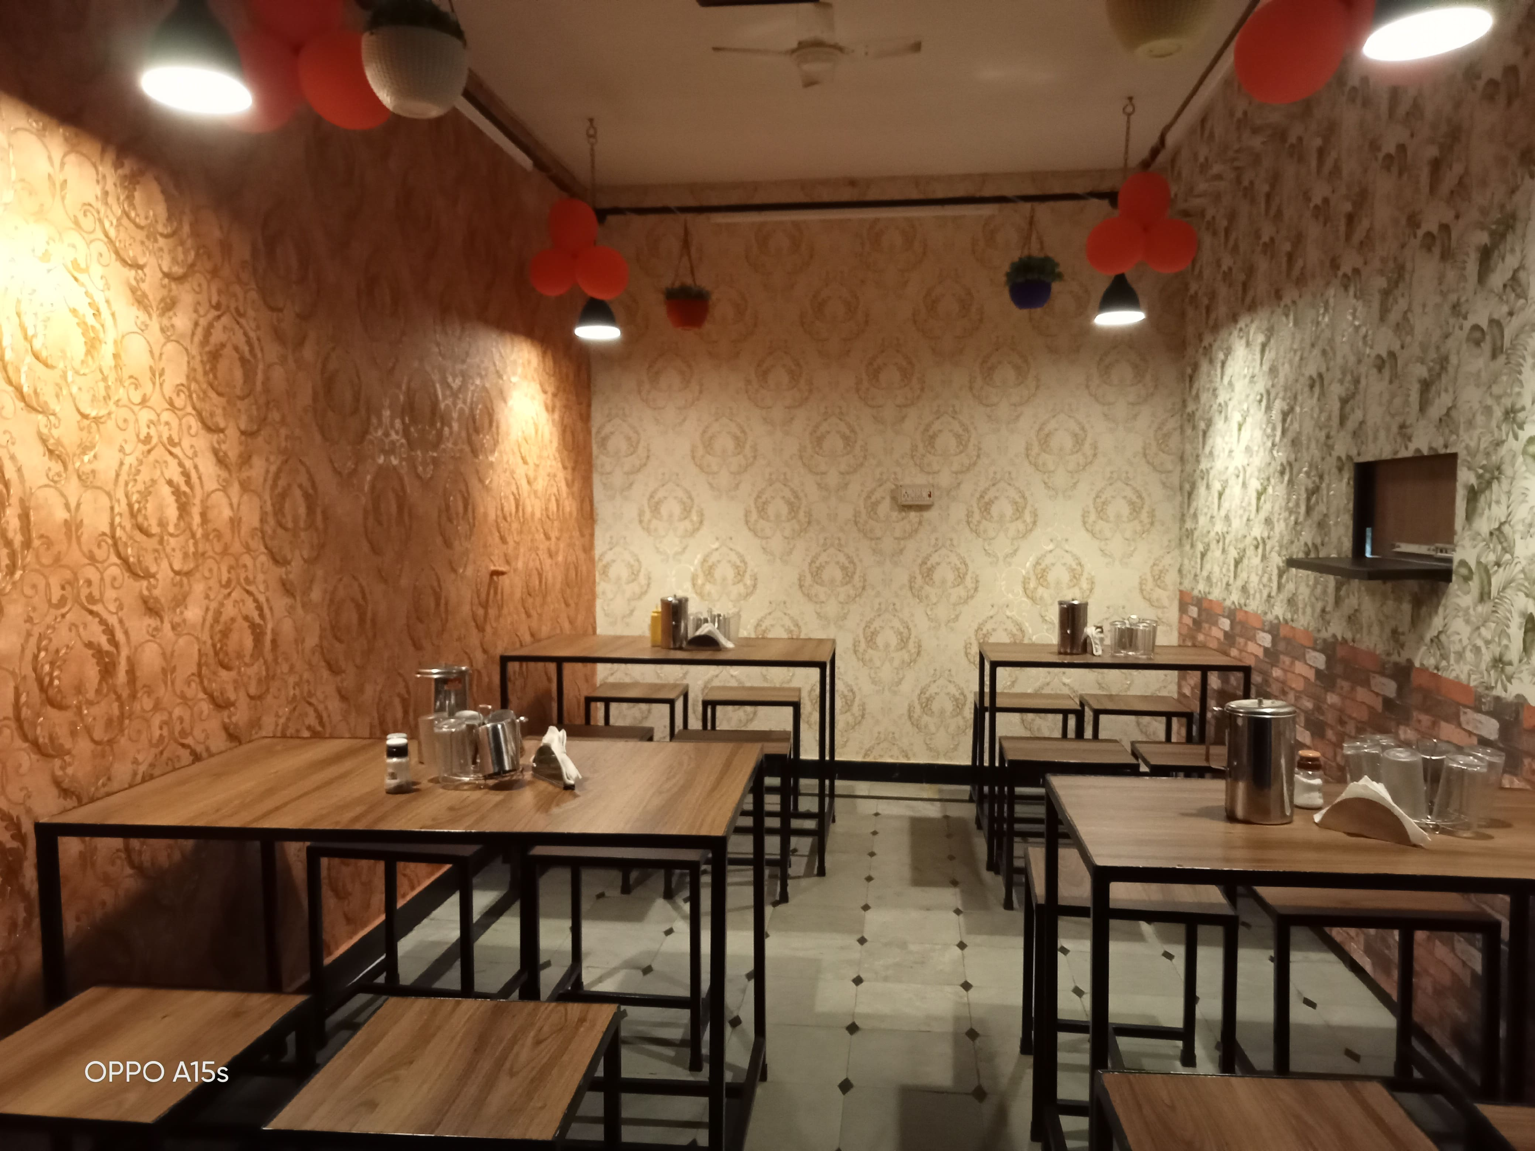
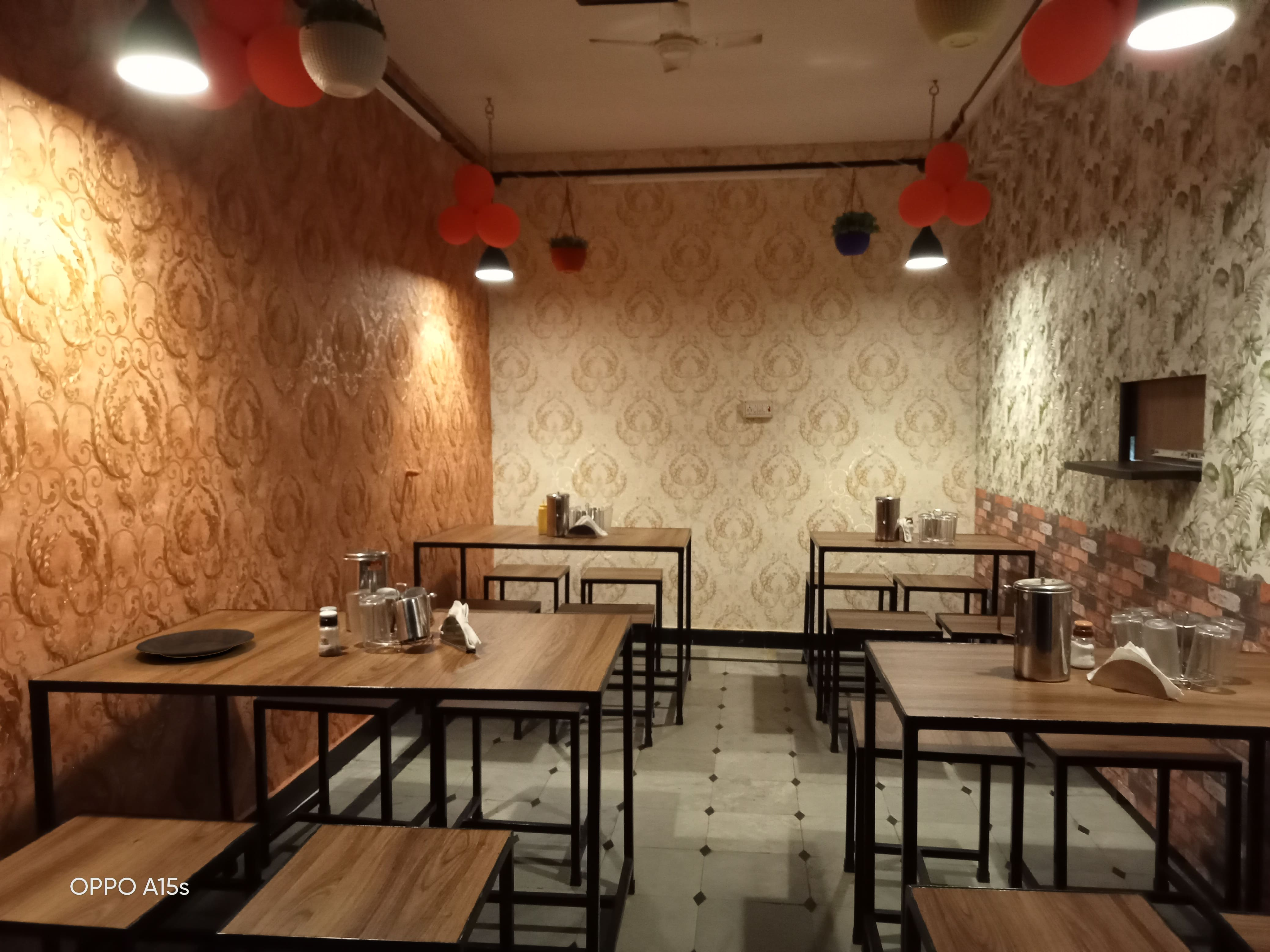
+ plate [135,628,255,658]
